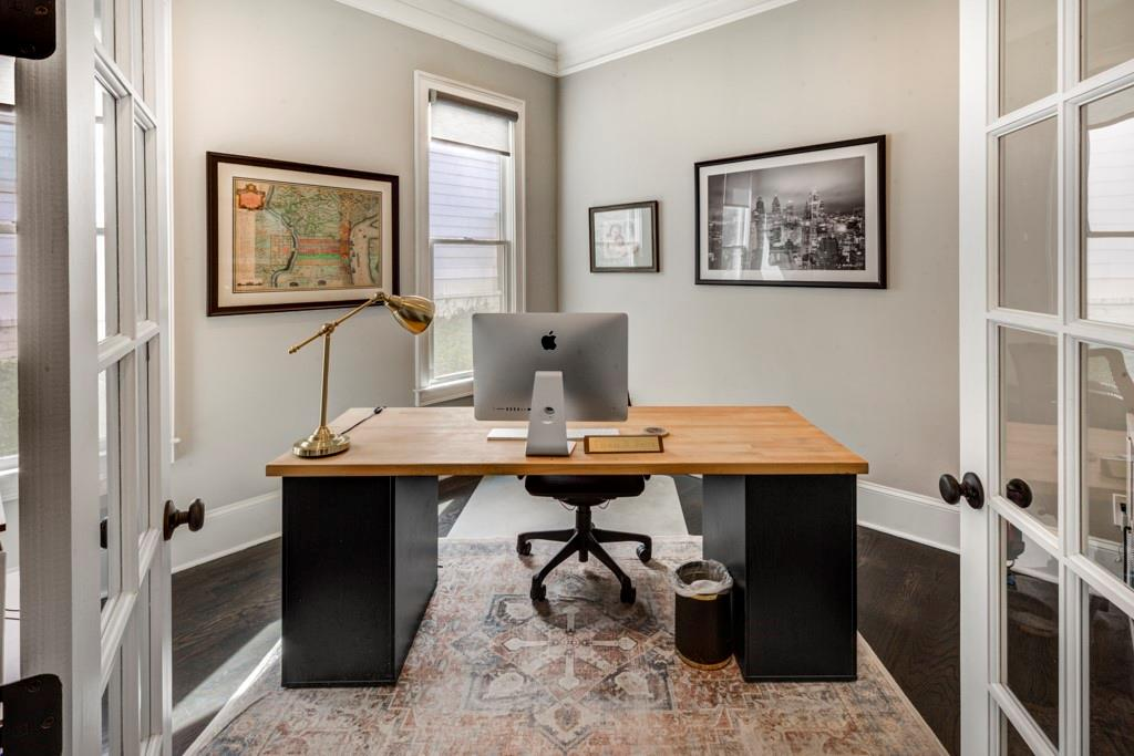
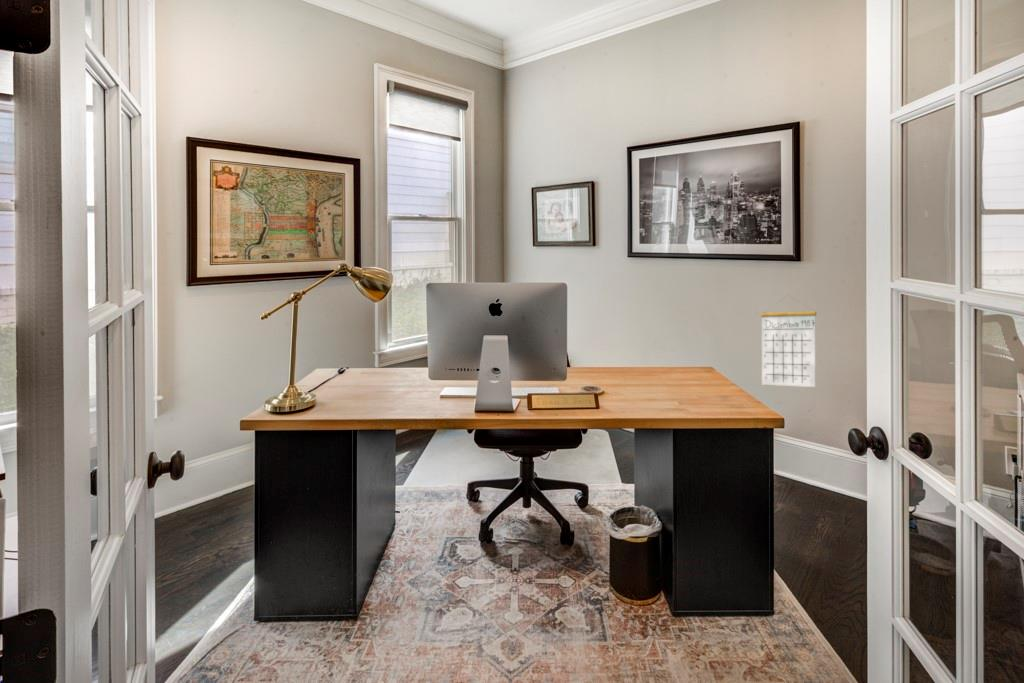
+ calendar [760,294,817,388]
